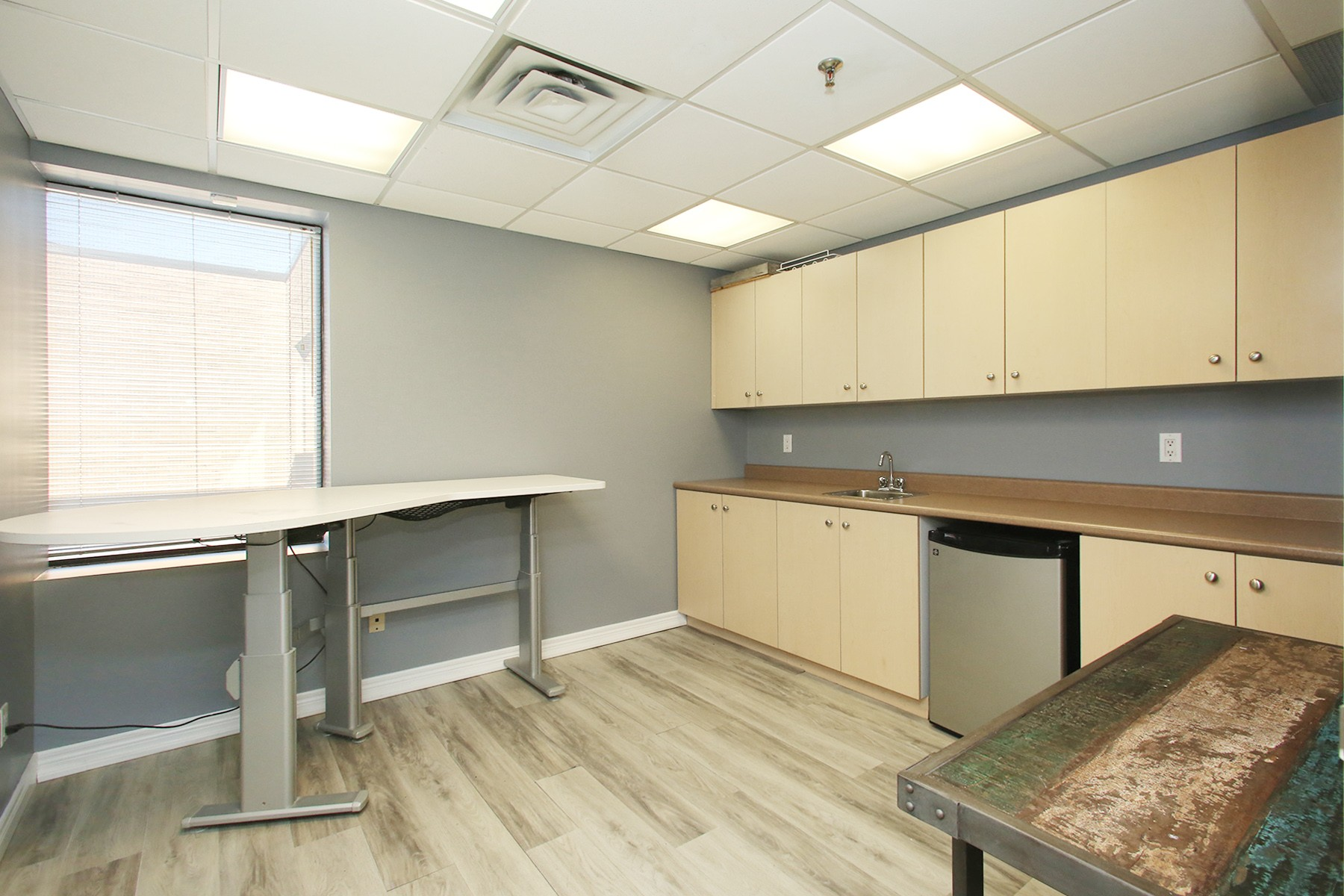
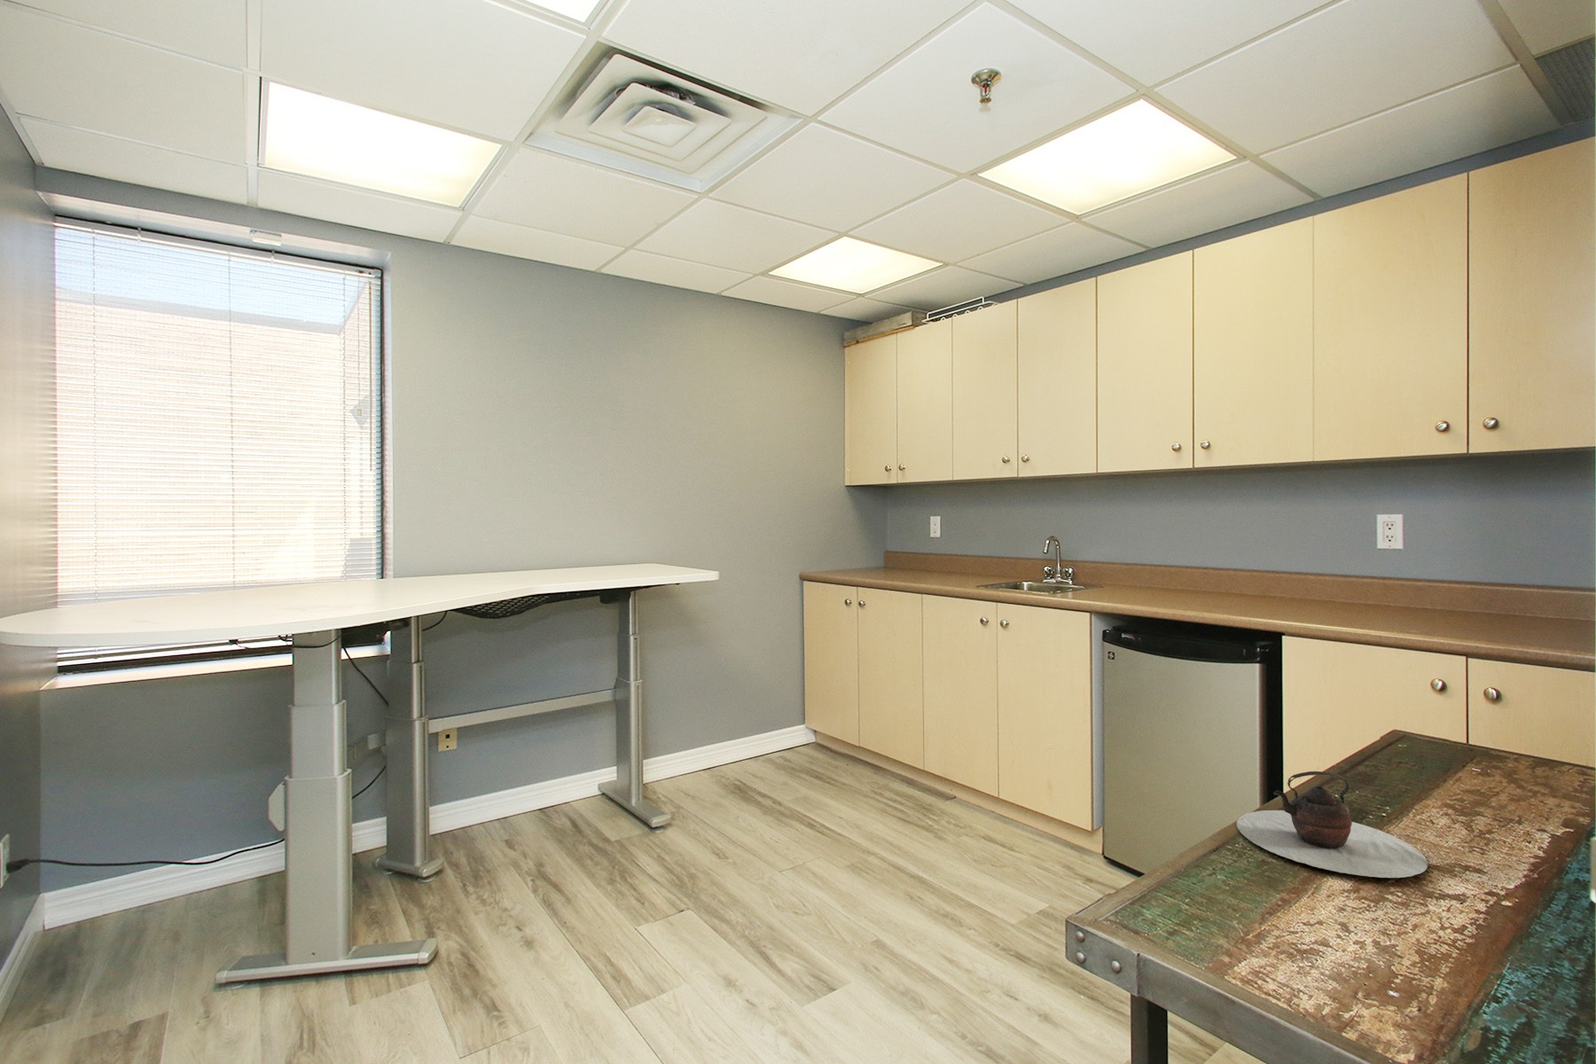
+ teapot [1236,771,1429,879]
